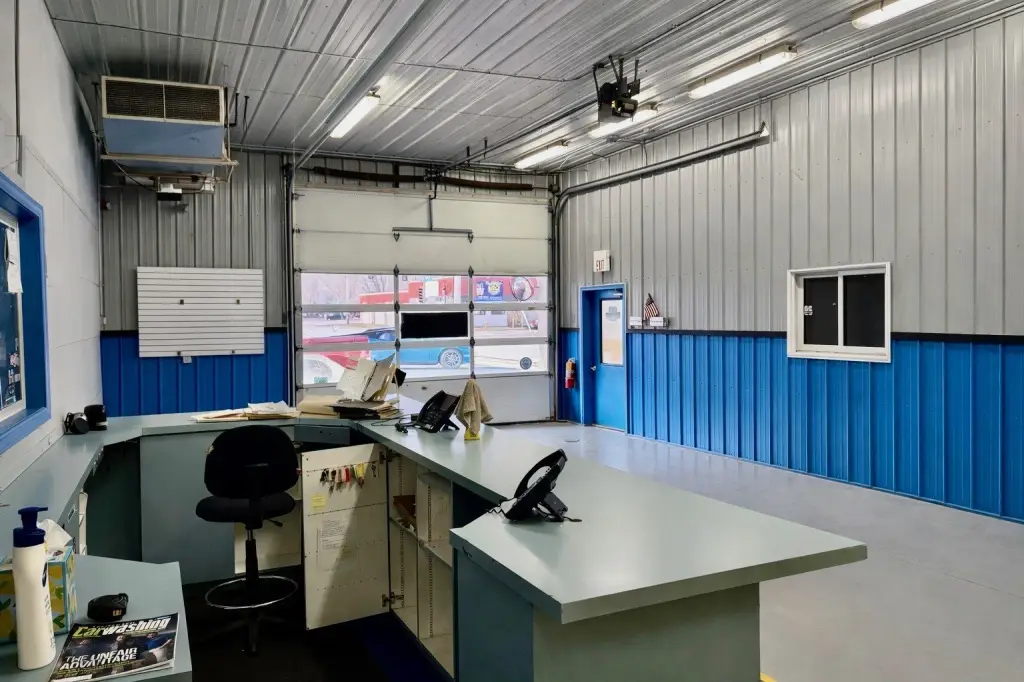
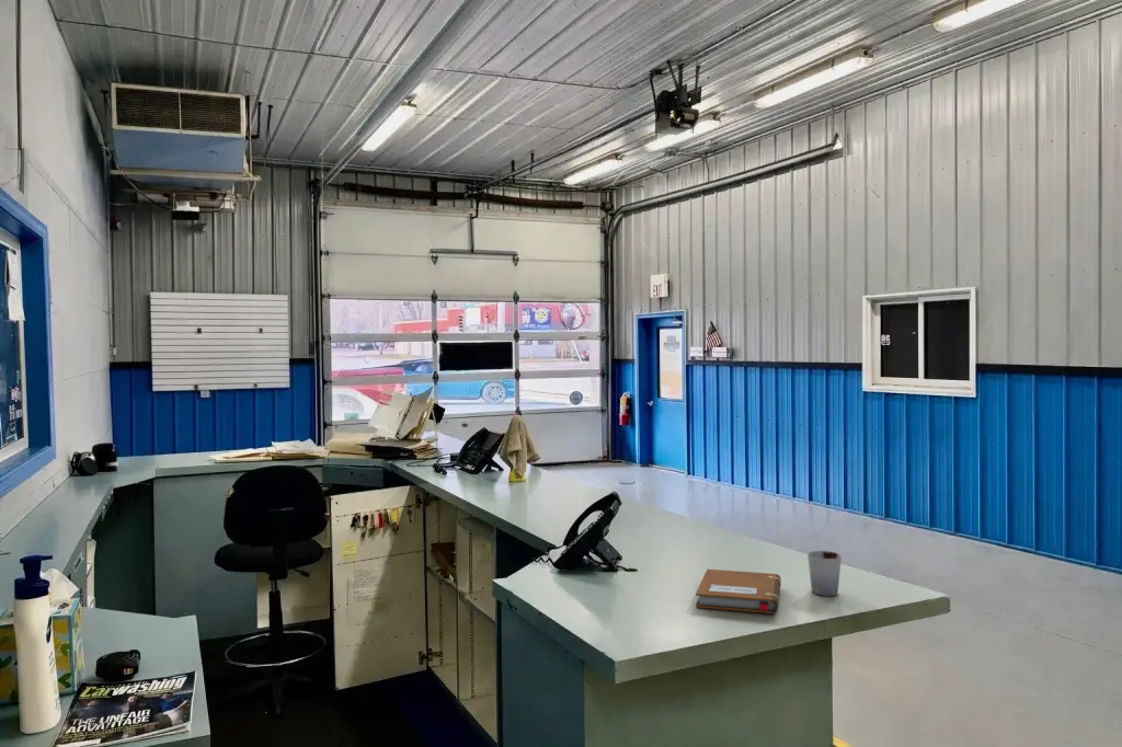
+ cup [806,550,843,597]
+ notebook [695,568,782,614]
